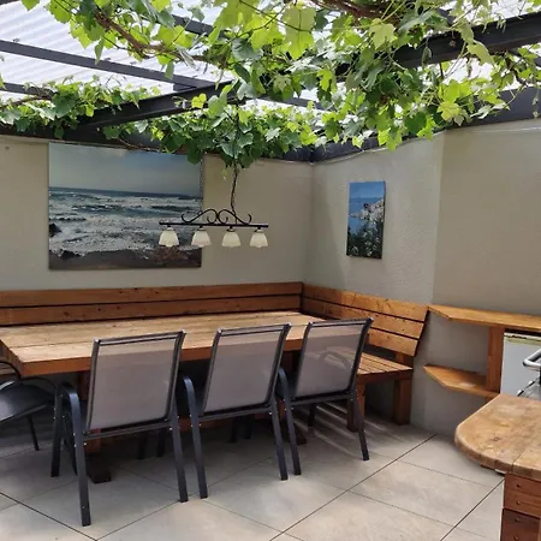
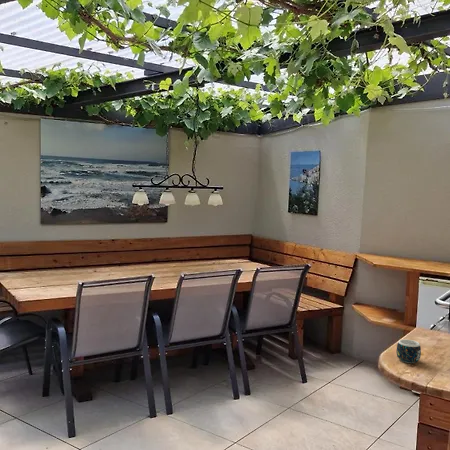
+ mug [395,338,422,364]
